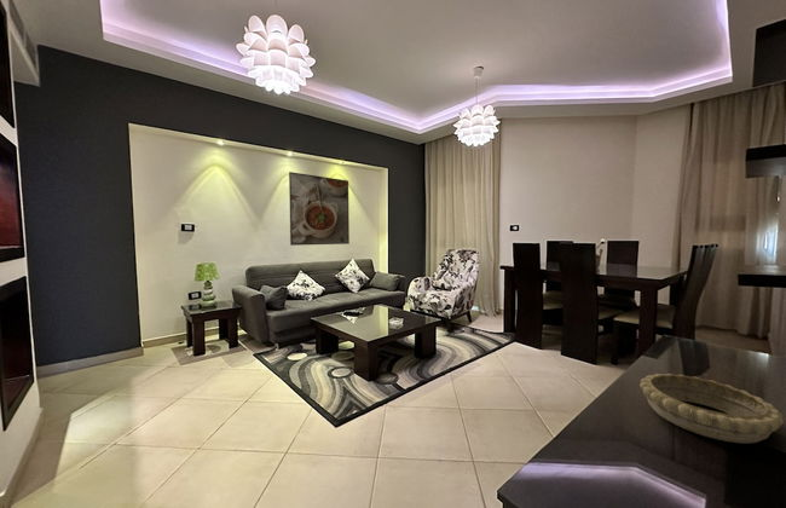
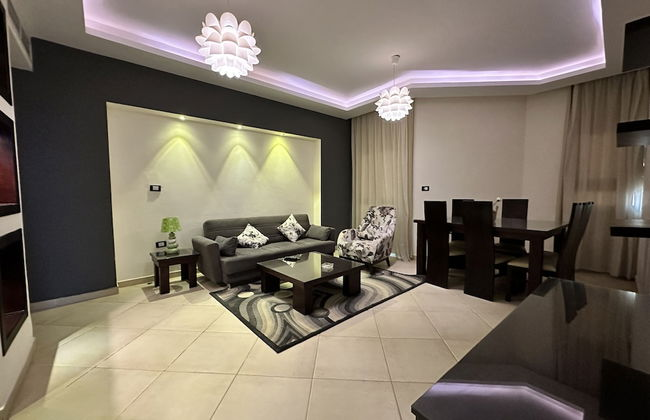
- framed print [288,171,351,247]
- decorative bowl [638,373,785,444]
